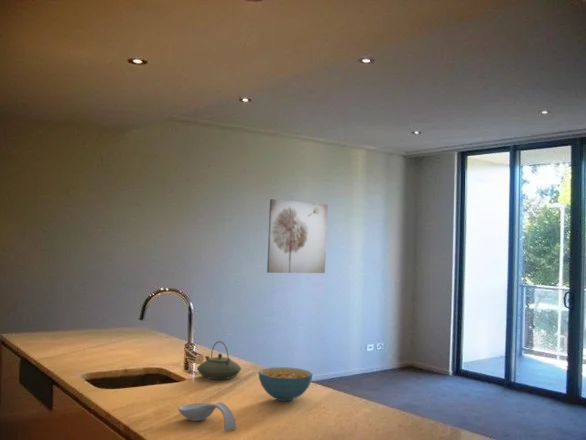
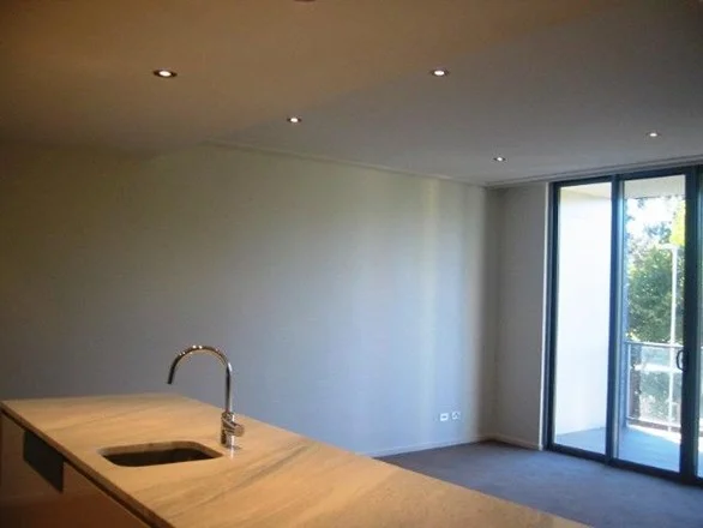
- wall art [266,198,328,274]
- spoon rest [177,401,237,432]
- teapot [196,340,242,380]
- cereal bowl [258,366,313,402]
